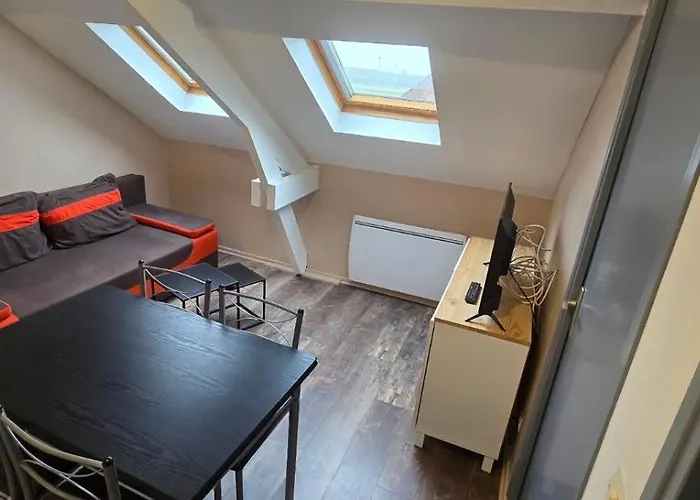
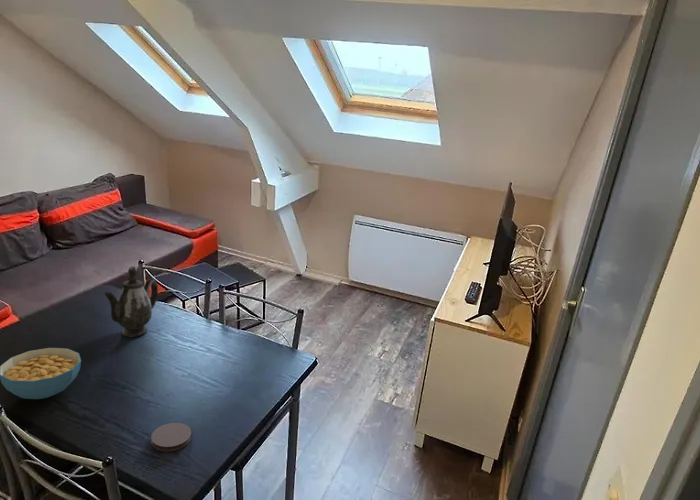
+ teapot [102,265,159,338]
+ coaster [150,422,192,452]
+ cereal bowl [0,347,82,400]
